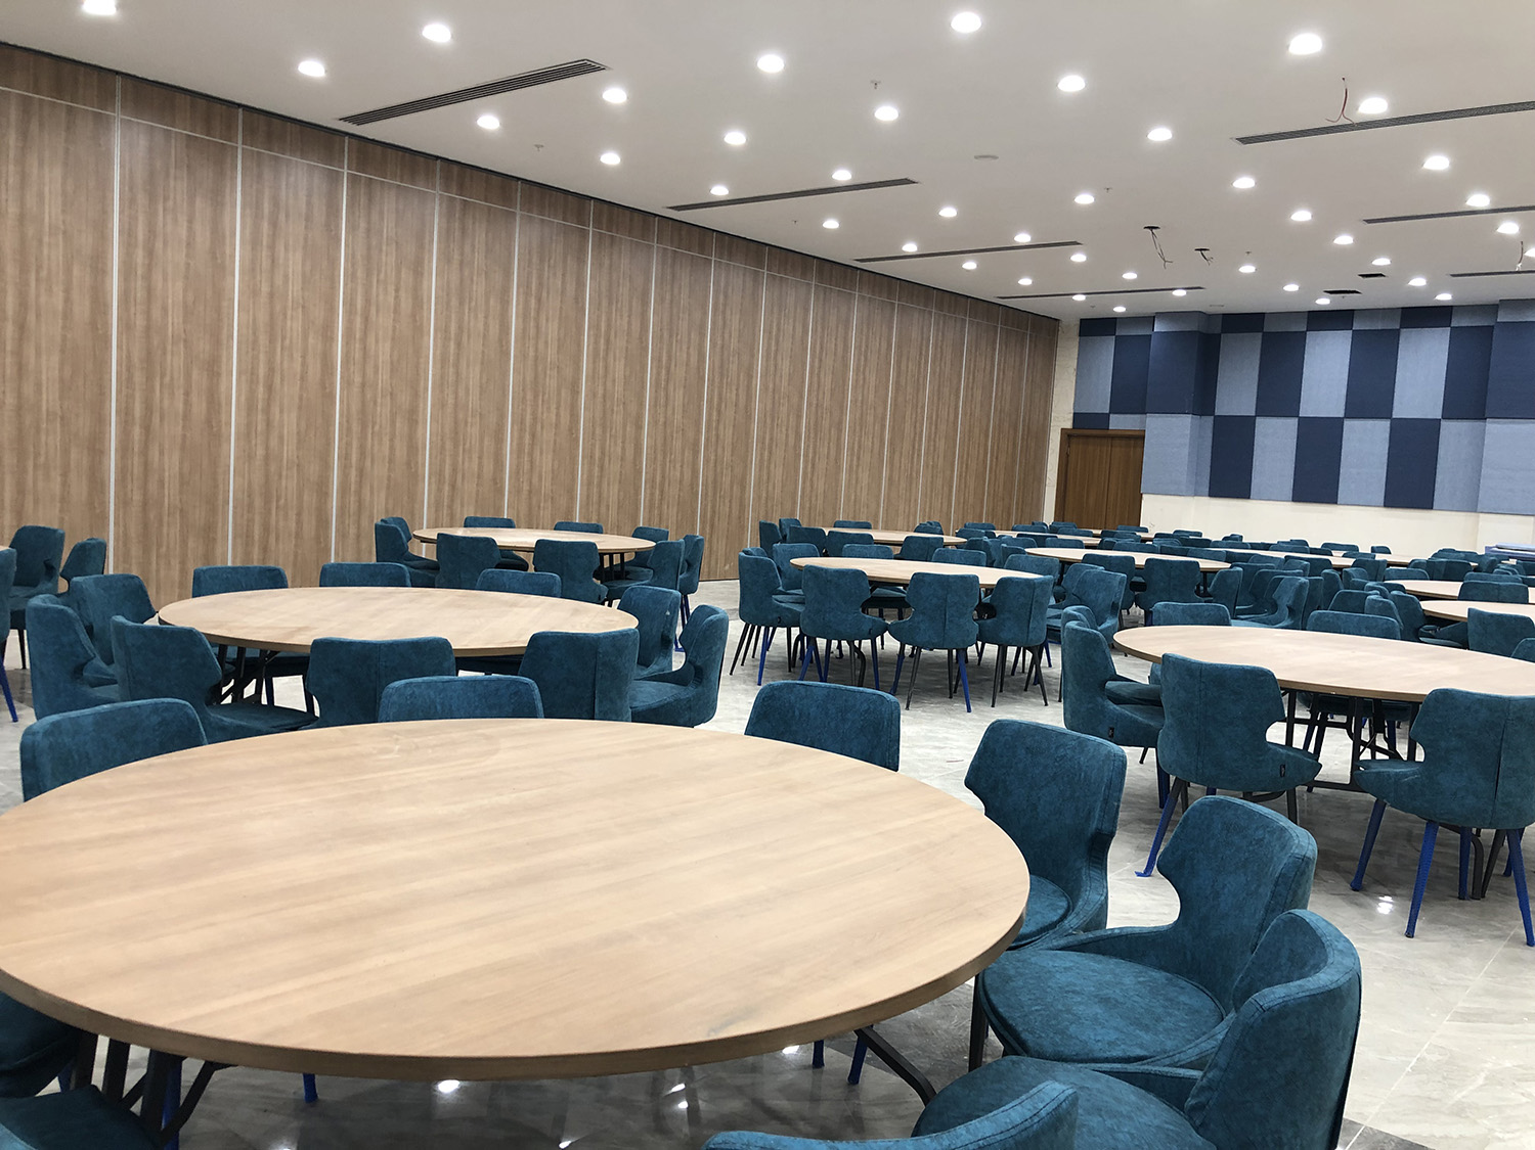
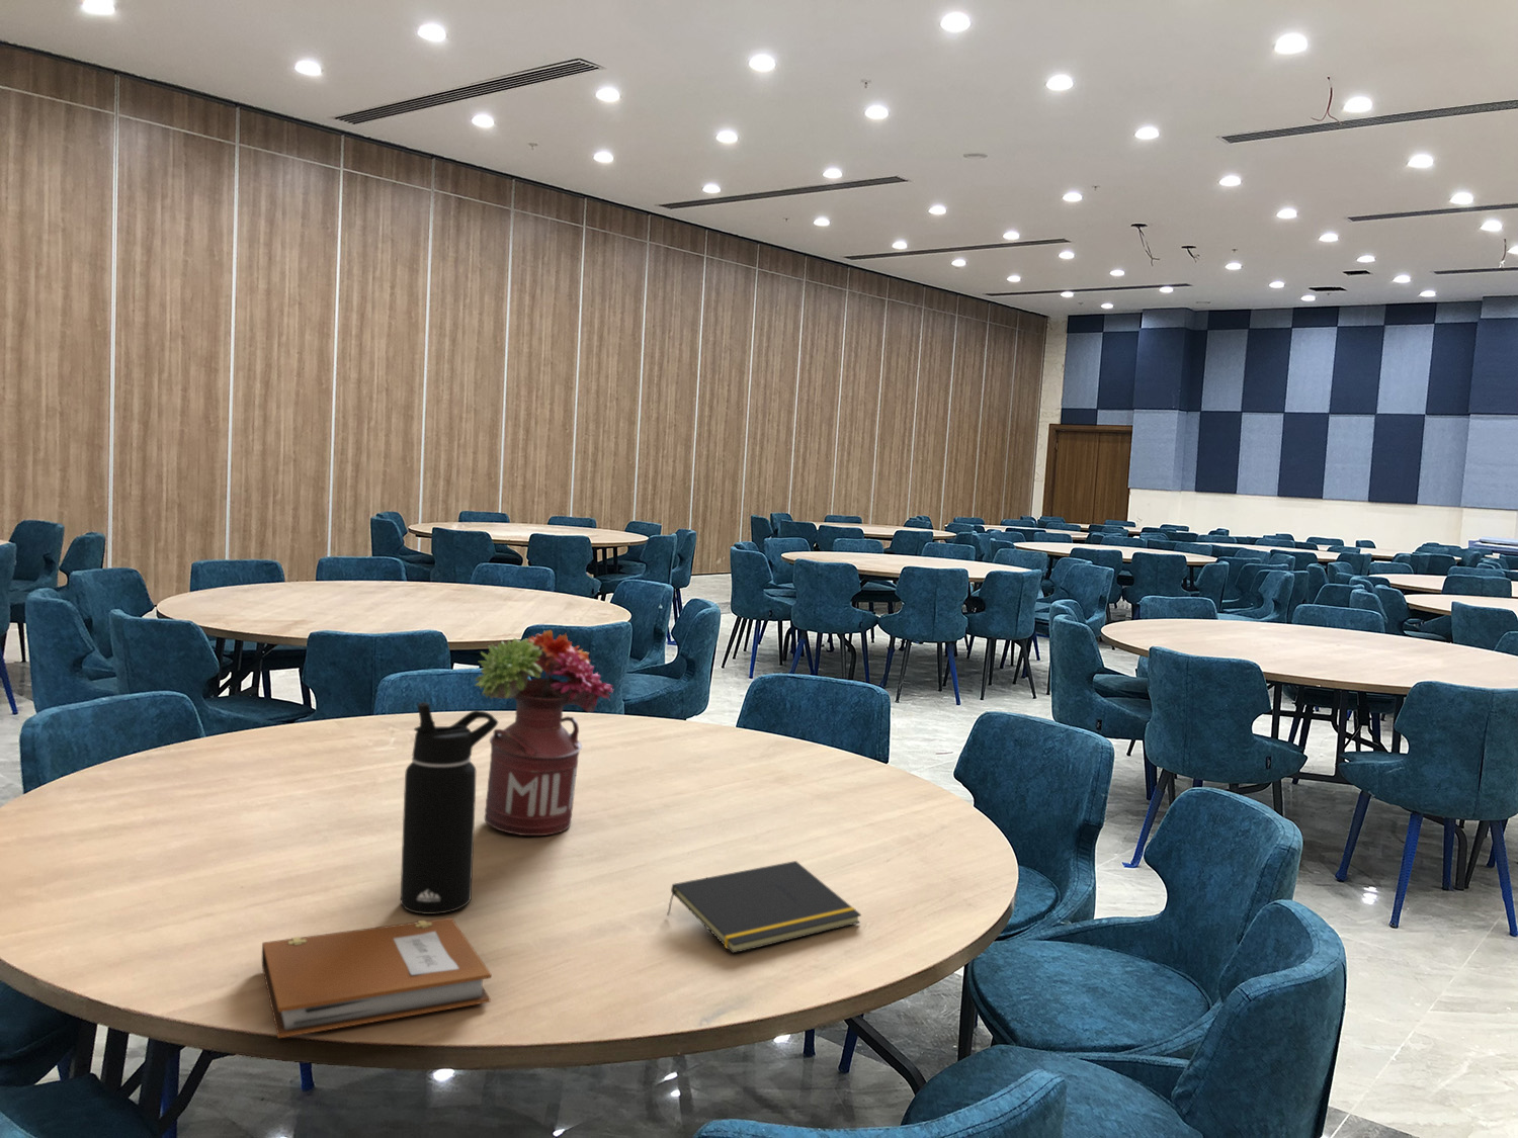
+ flower arrangement [475,629,614,837]
+ water bottle [399,700,498,916]
+ notepad [666,859,862,955]
+ notebook [261,917,491,1039]
